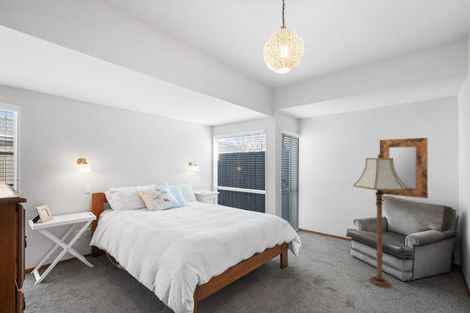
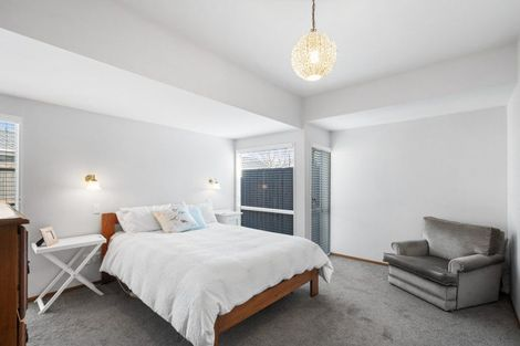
- home mirror [379,137,429,199]
- floor lamp [352,153,407,289]
